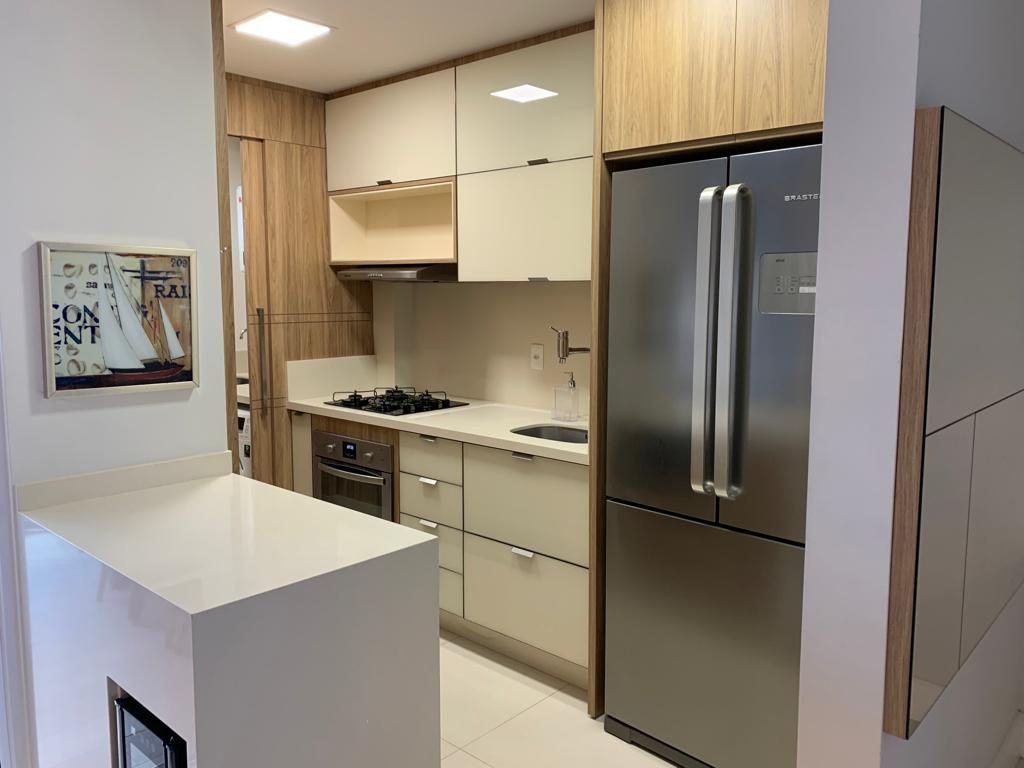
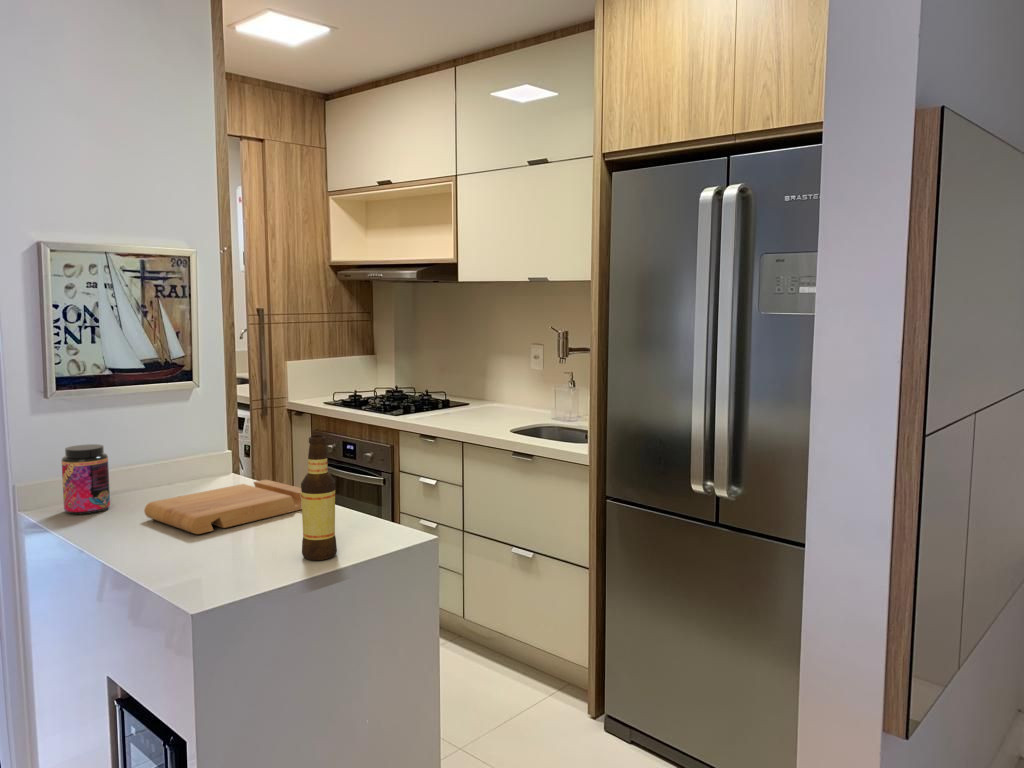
+ bottle [300,434,338,561]
+ jar [61,443,111,515]
+ cutting board [143,479,302,535]
